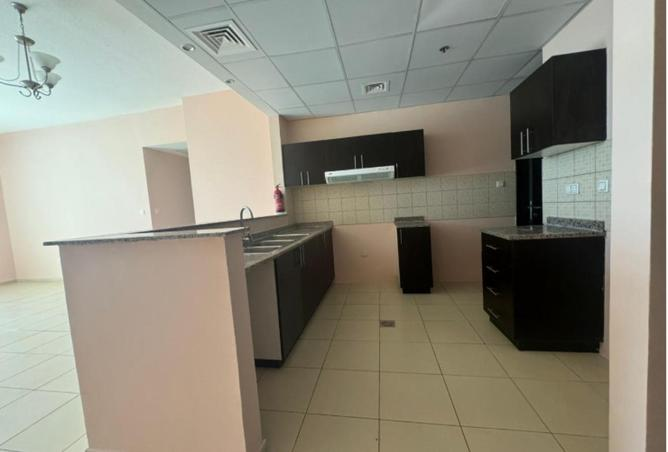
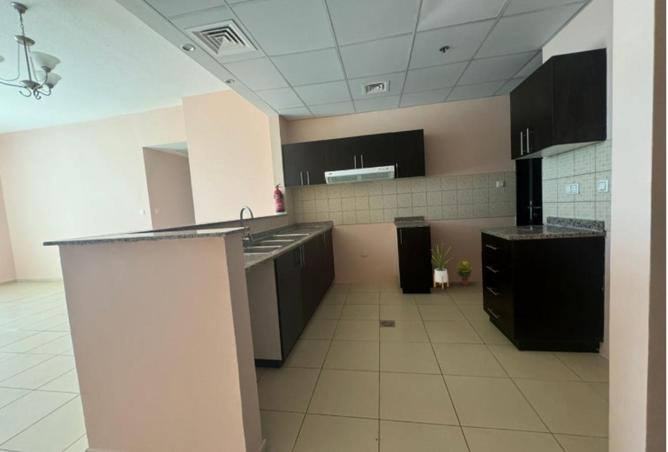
+ house plant [430,241,452,290]
+ potted plant [456,260,474,286]
